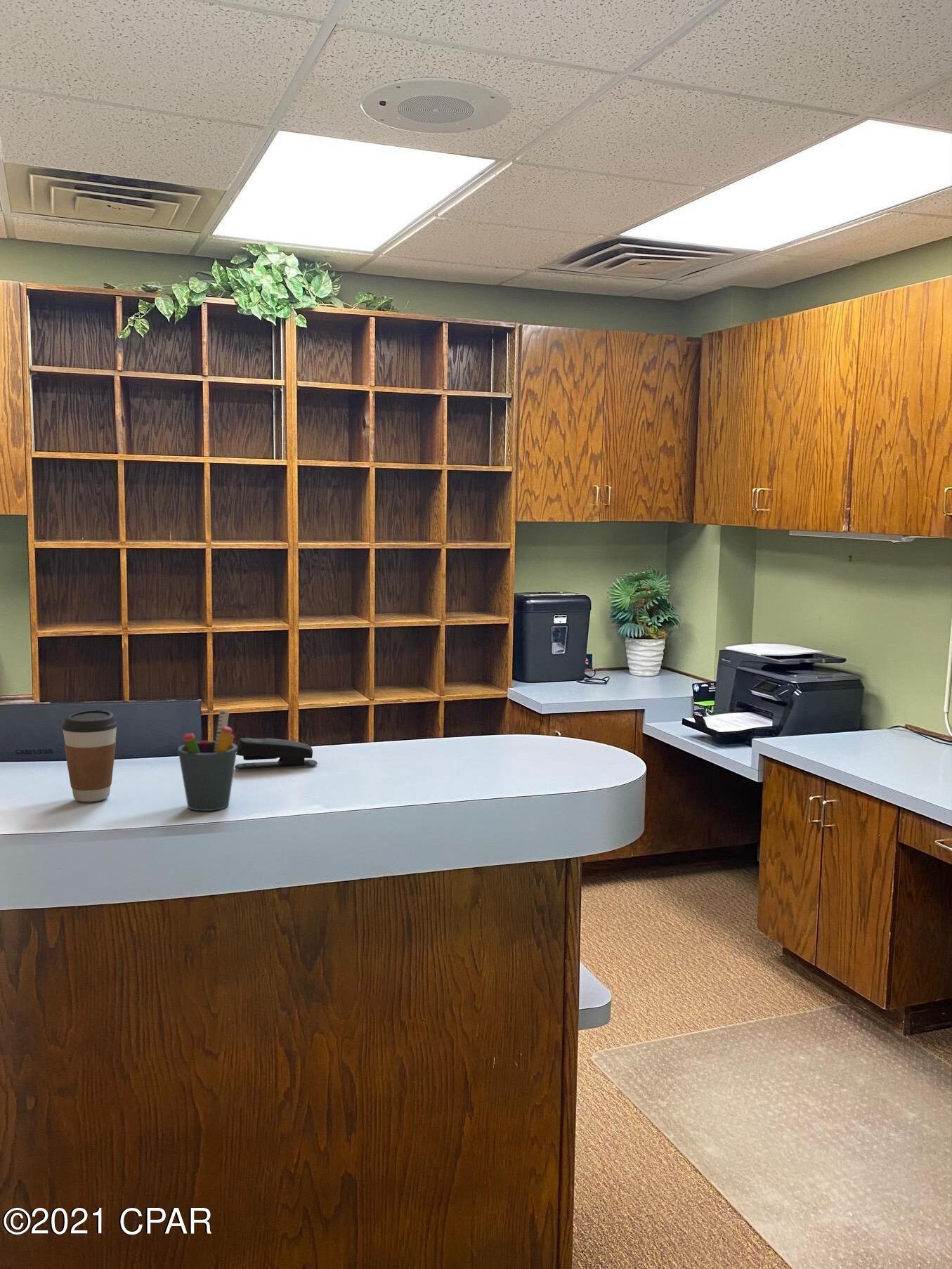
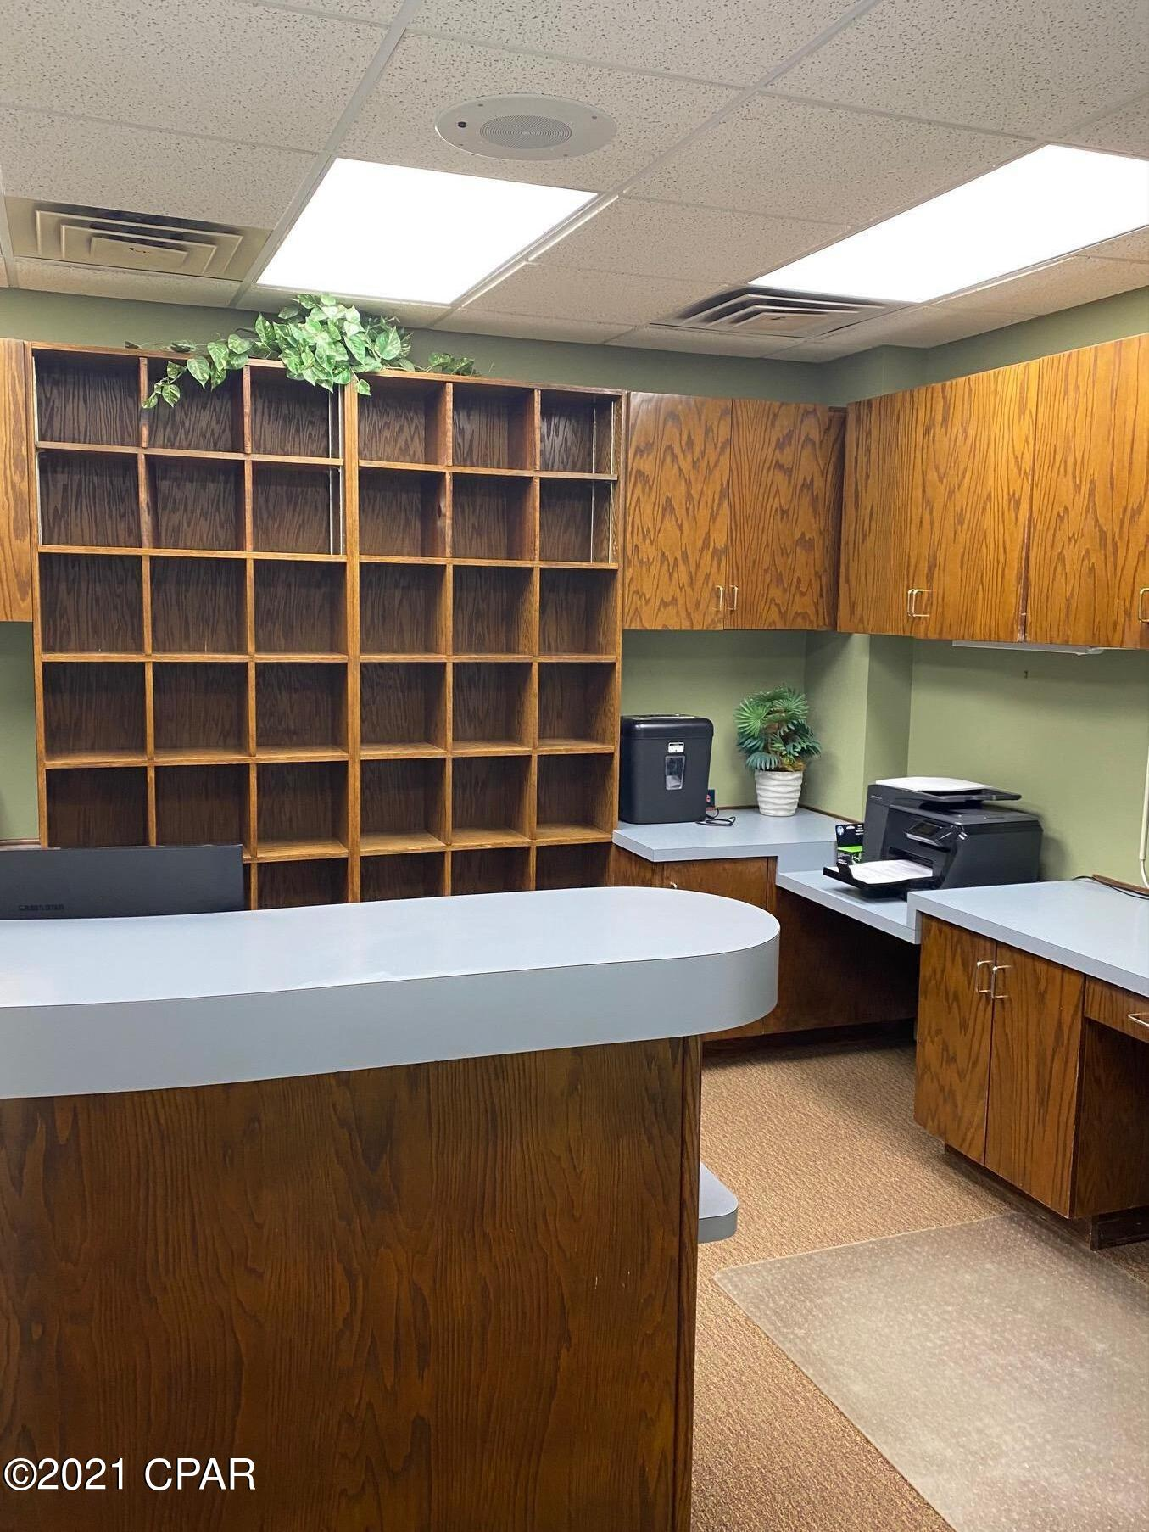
- stapler [234,737,318,770]
- pen holder [177,710,237,812]
- coffee cup [61,710,118,802]
